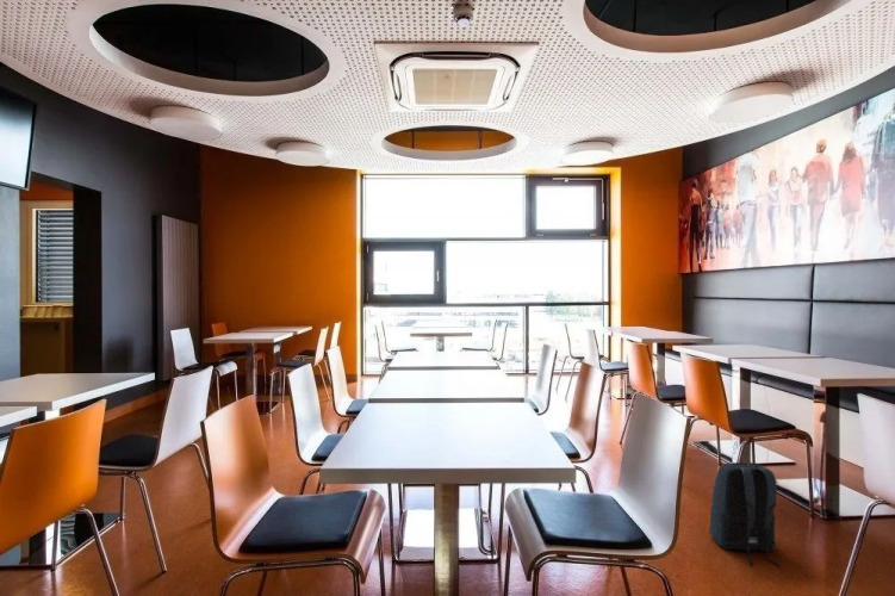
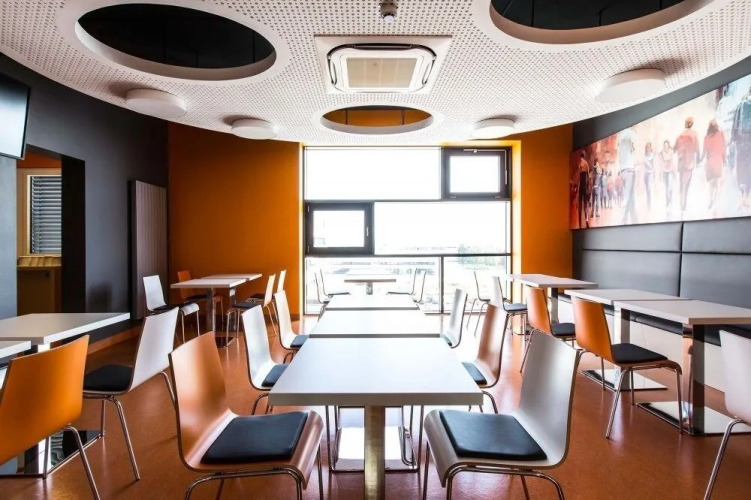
- backpack [709,461,782,567]
